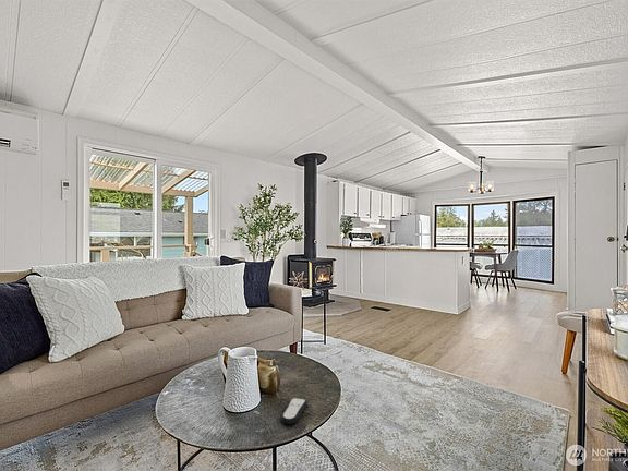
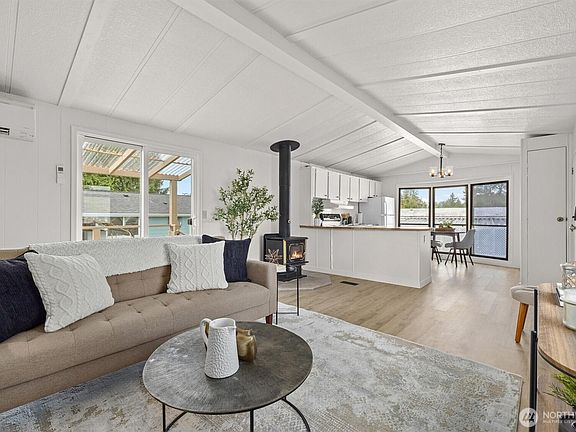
- remote control [279,397,309,425]
